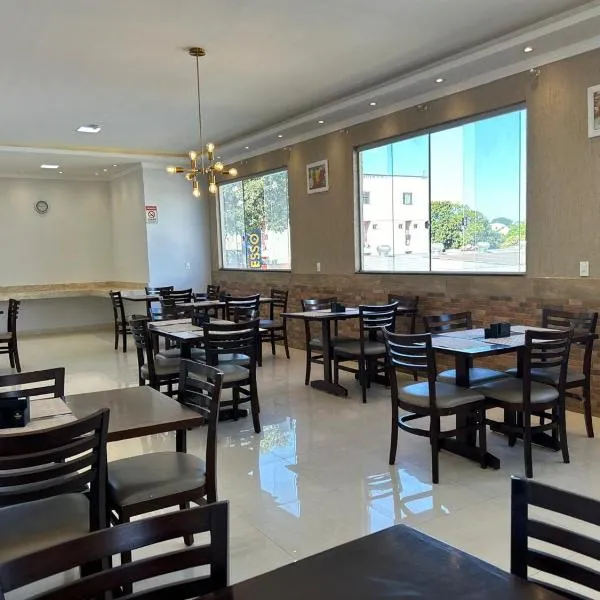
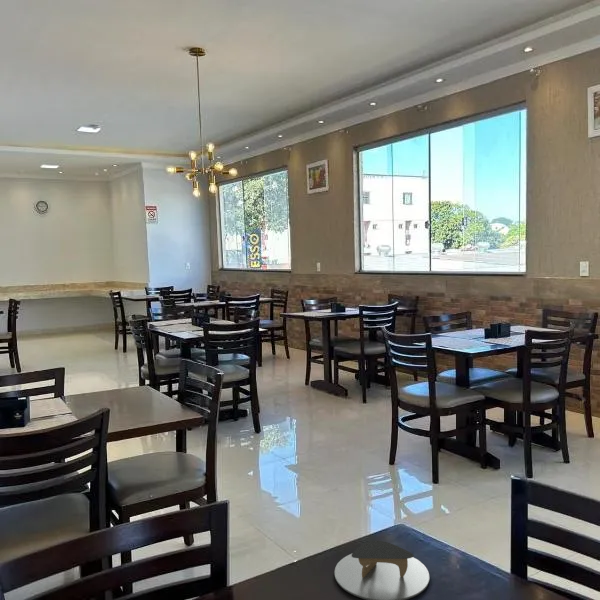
+ napkin holder [334,540,430,600]
